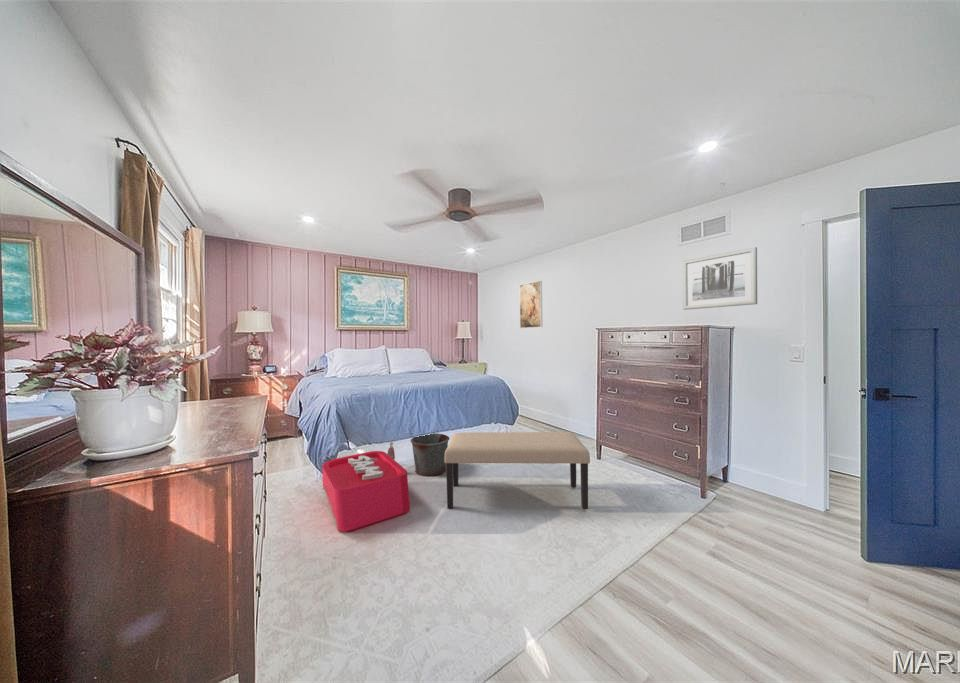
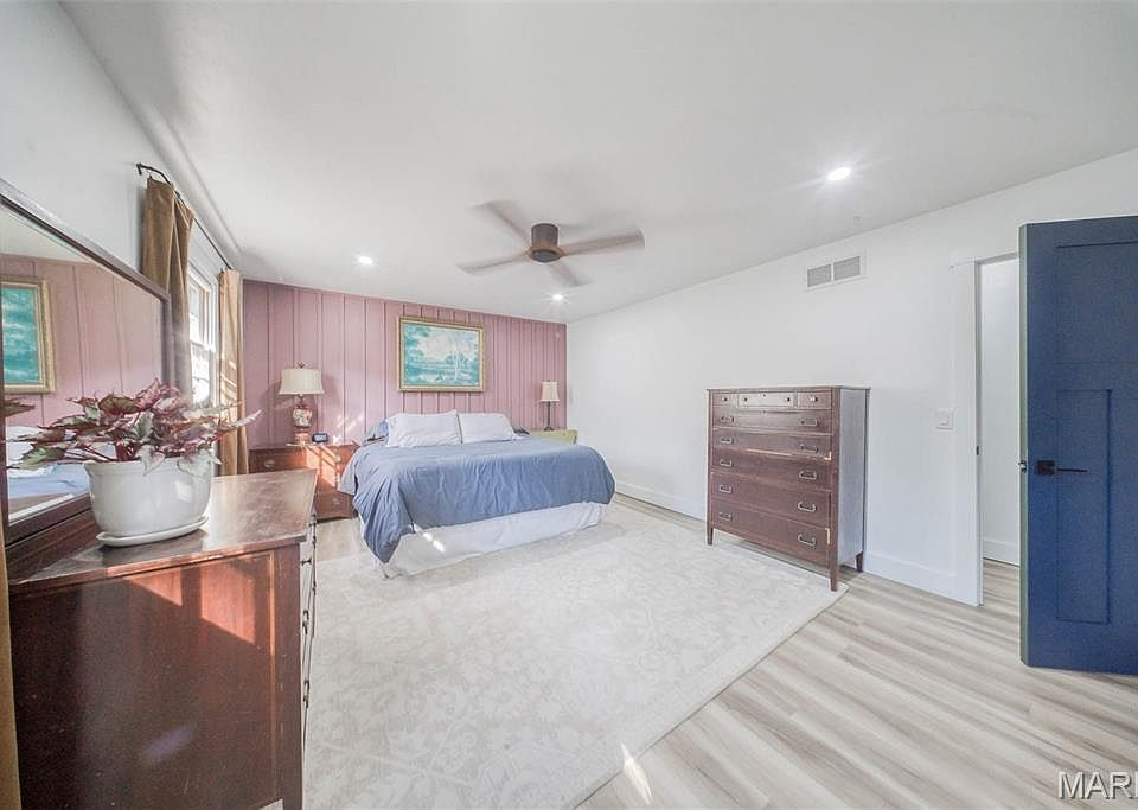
- storage bin [321,441,411,532]
- bench [444,431,591,511]
- wall art [682,246,758,311]
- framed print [519,280,543,329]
- bucket [410,432,450,477]
